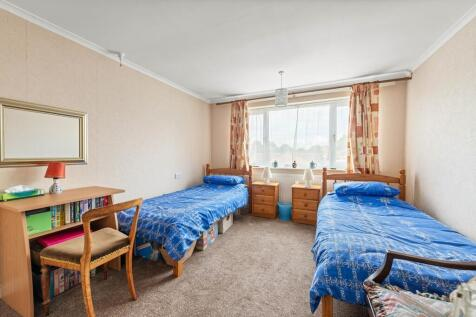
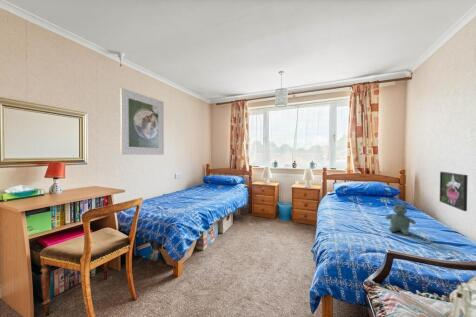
+ stuffed bear [384,201,417,236]
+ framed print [439,171,469,212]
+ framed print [119,87,165,156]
